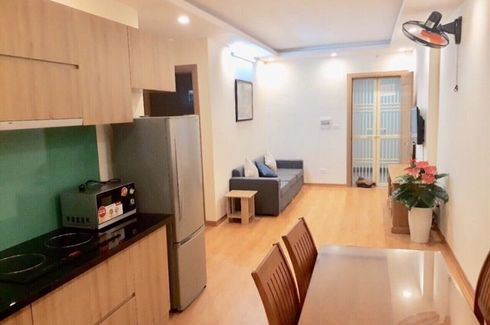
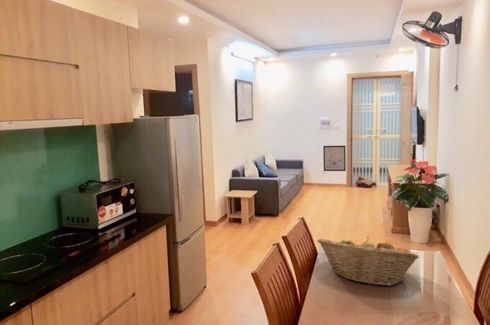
+ wall art [322,145,347,172]
+ fruit basket [316,237,420,287]
